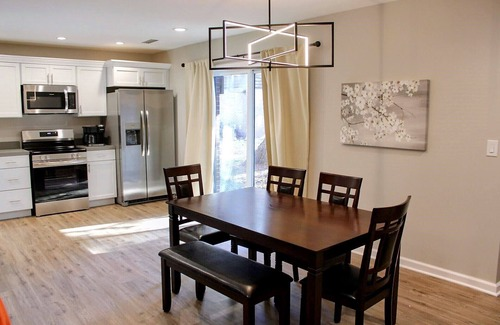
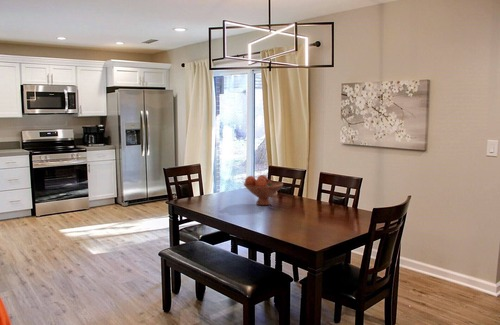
+ fruit bowl [243,174,284,206]
